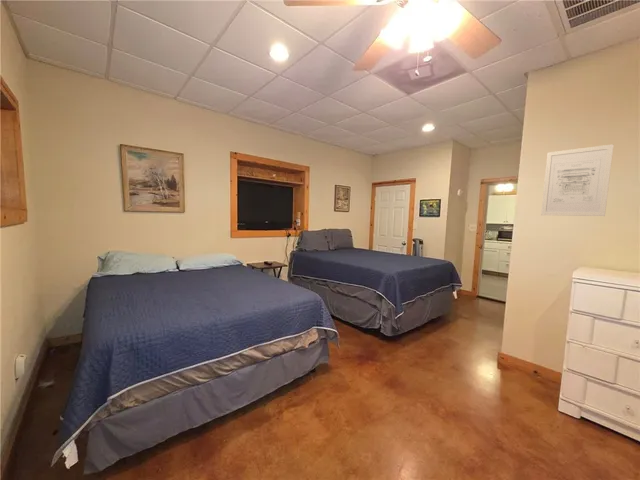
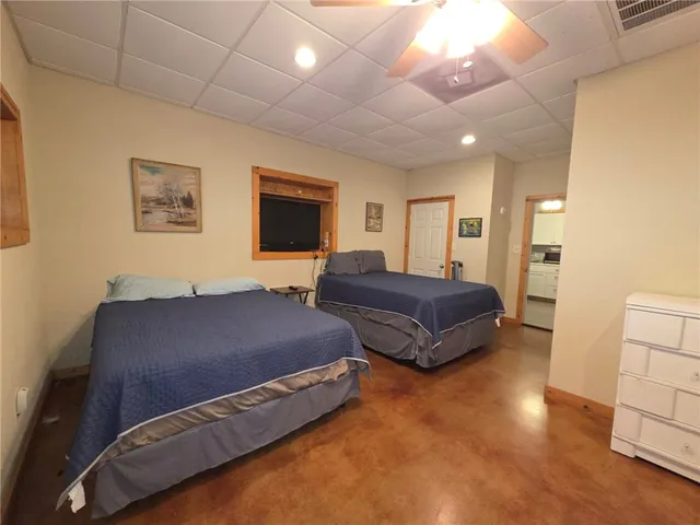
- wall art [540,143,615,217]
